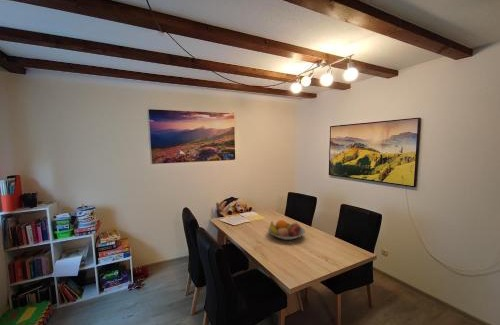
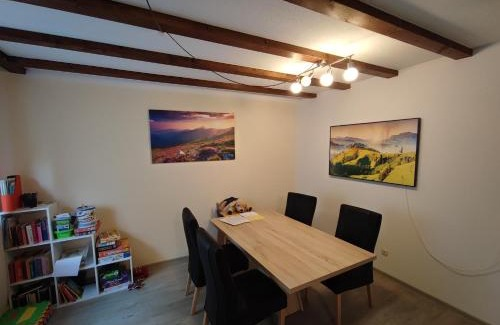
- fruit bowl [267,219,306,241]
